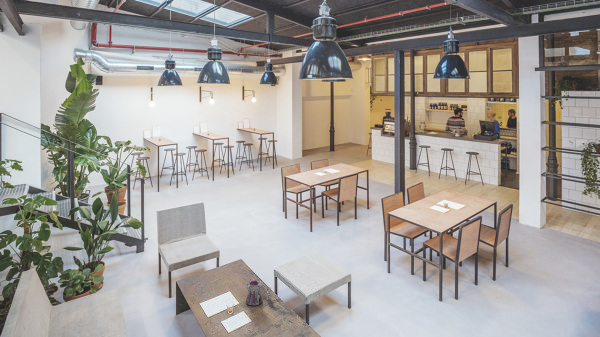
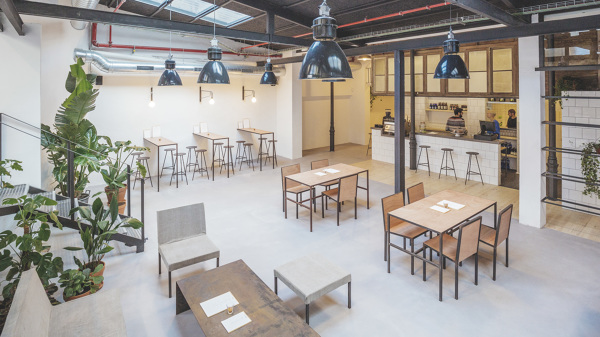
- teapot [243,279,272,306]
